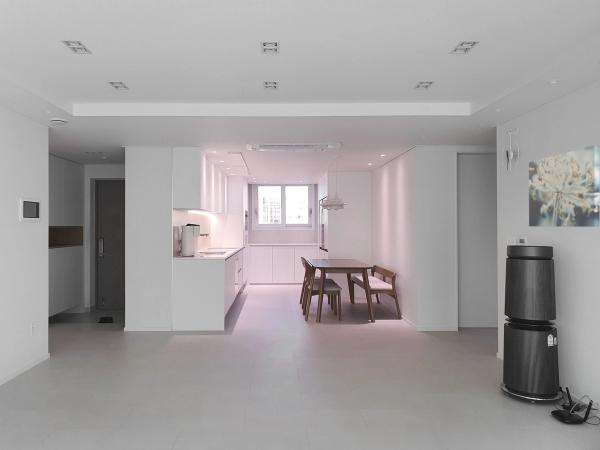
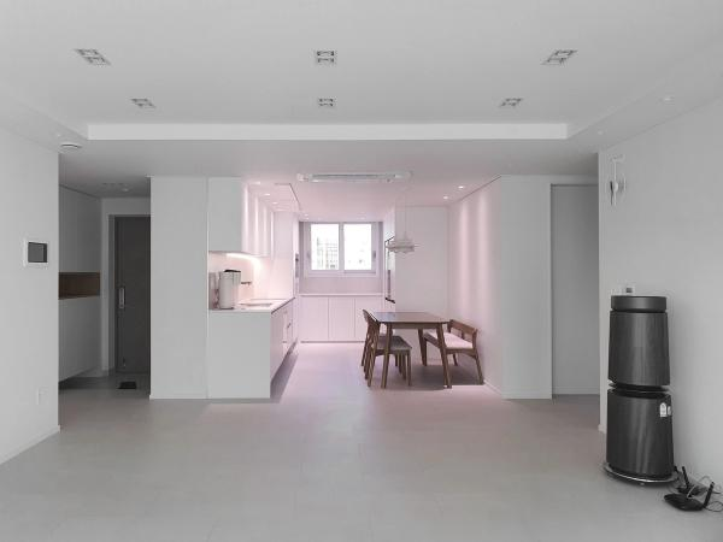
- wall art [528,144,600,228]
